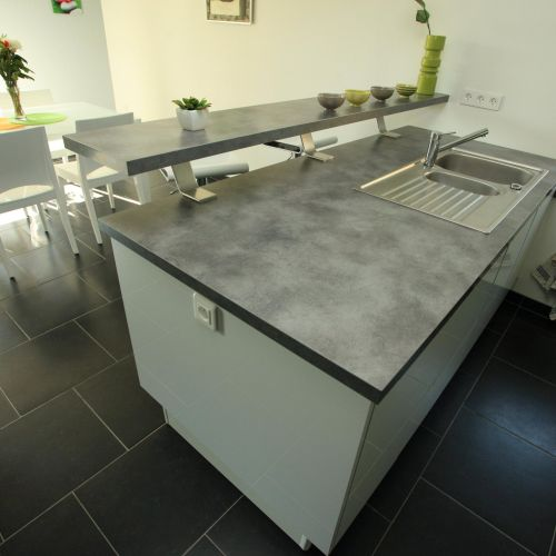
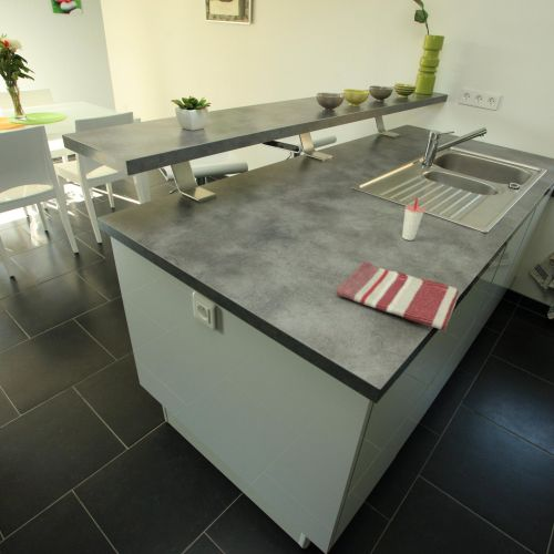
+ cup [401,197,425,242]
+ dish towel [336,260,460,331]
